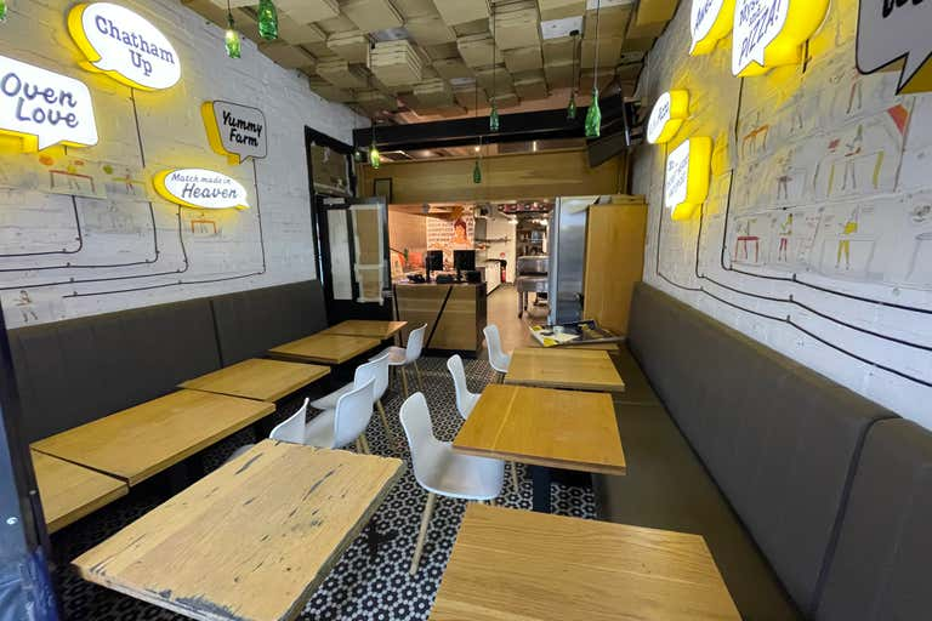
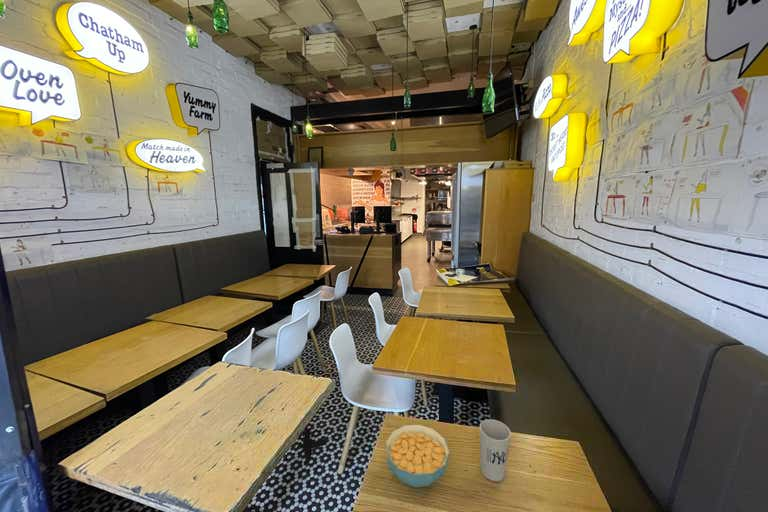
+ cup [479,418,512,482]
+ cereal bowl [384,423,451,488]
